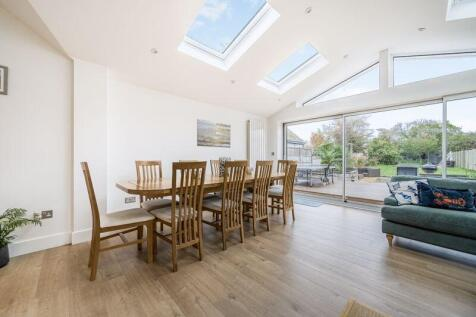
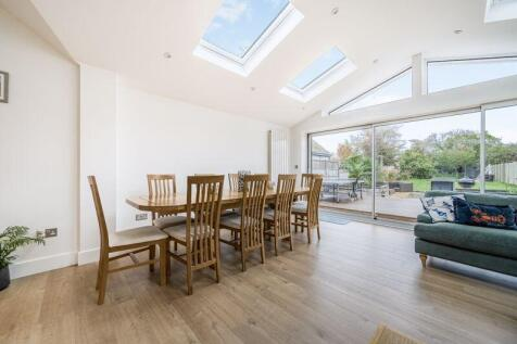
- wall art [196,118,231,149]
